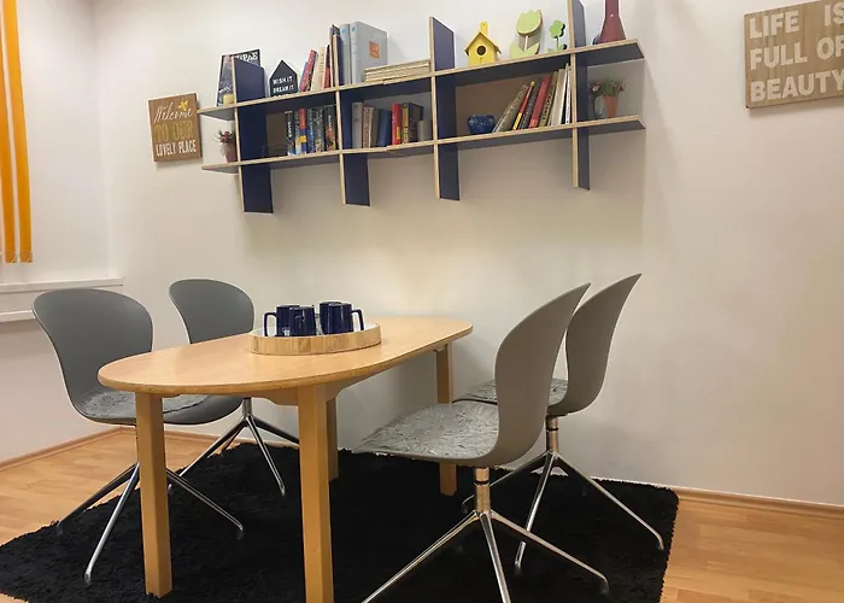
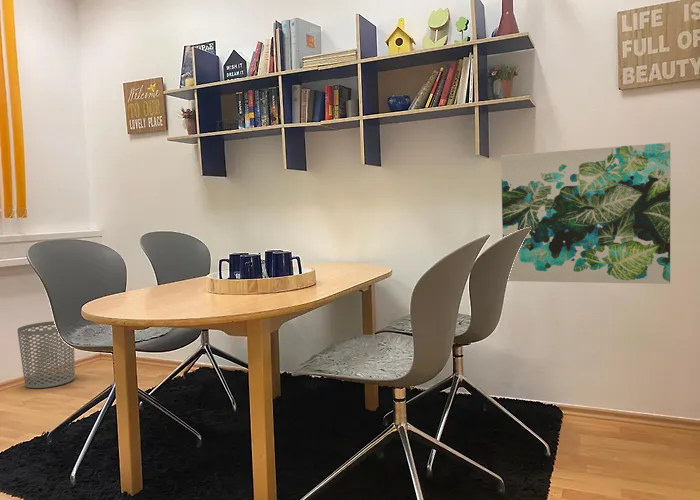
+ wall art [500,142,671,285]
+ waste bin [16,320,76,389]
